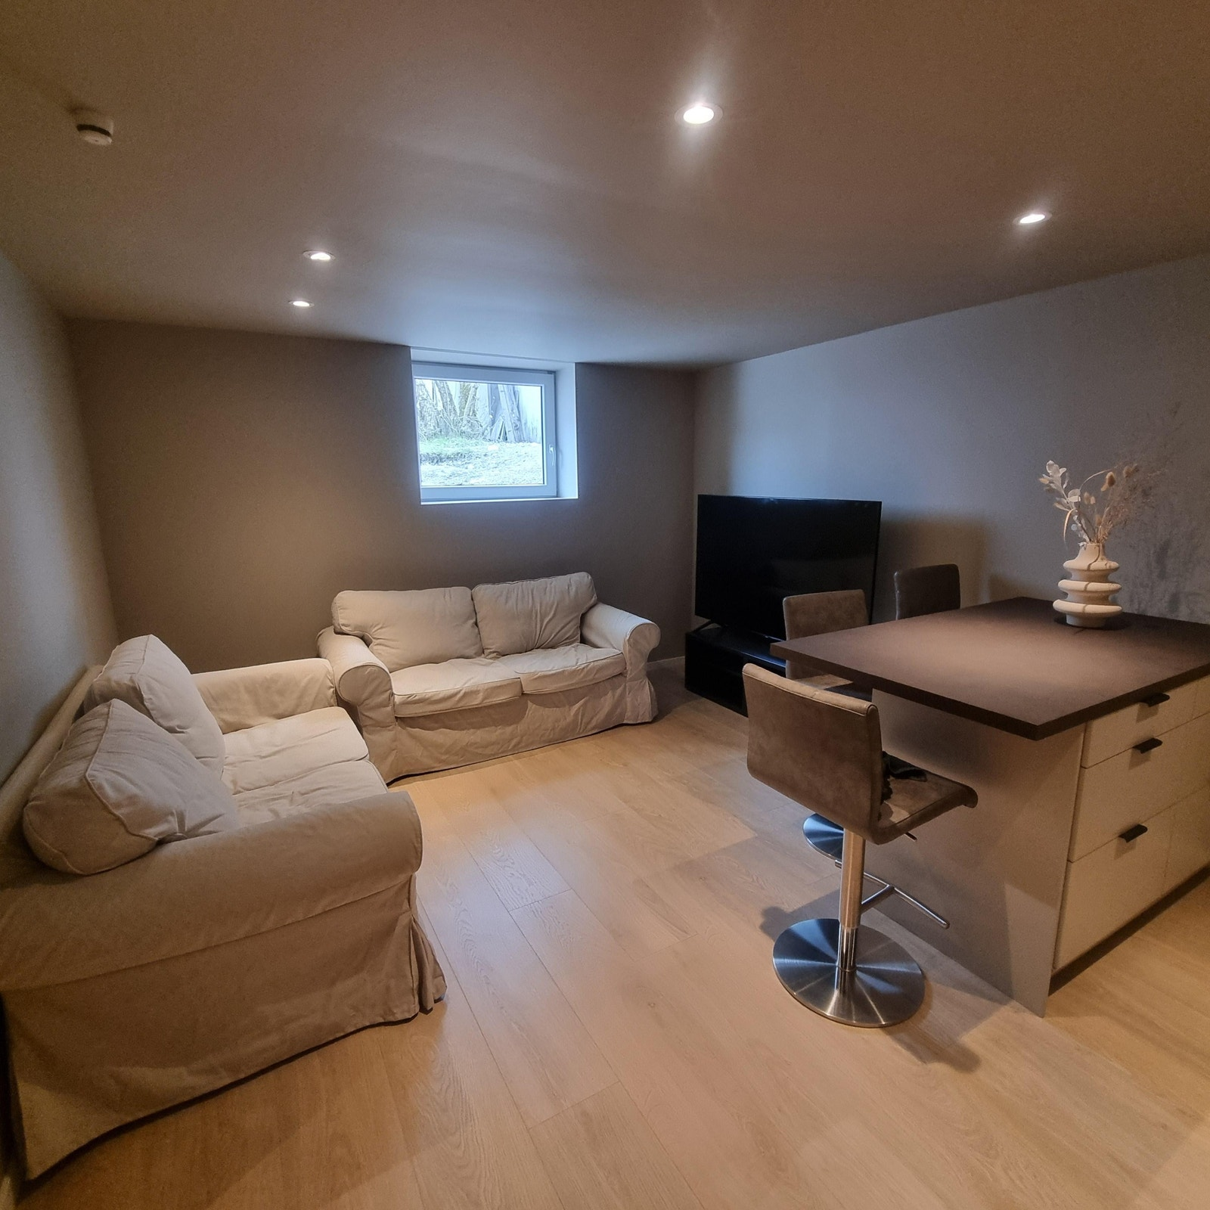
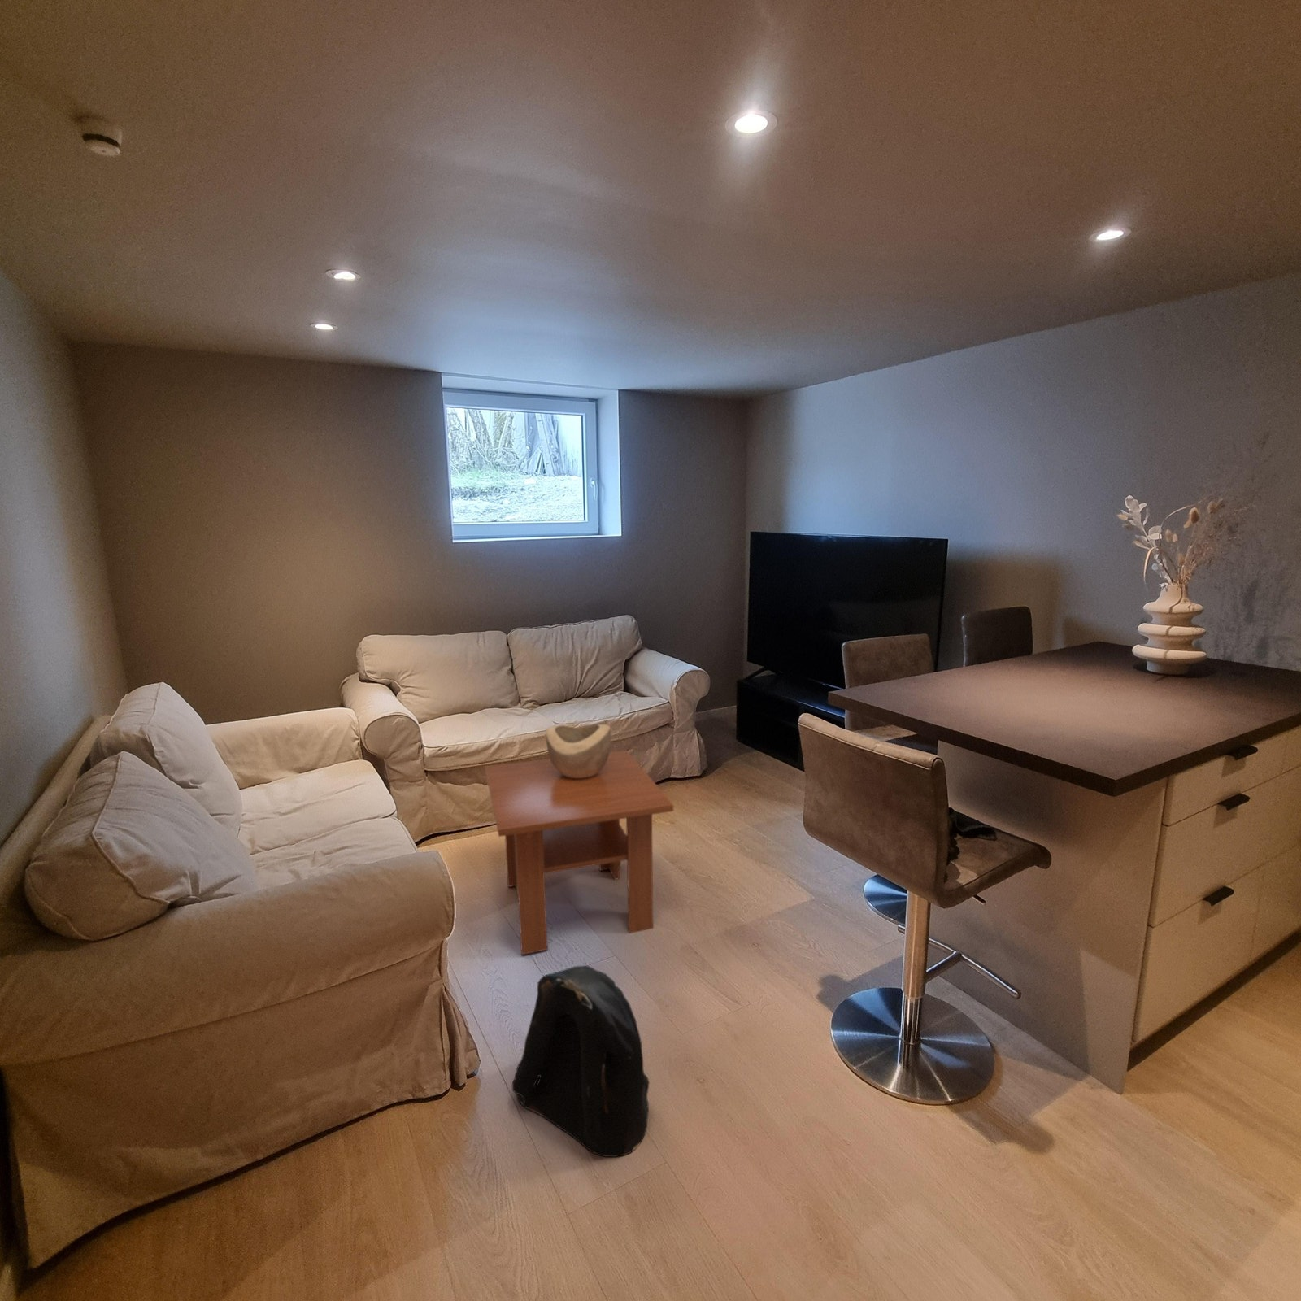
+ coffee table [485,749,674,955]
+ decorative bowl [544,723,611,778]
+ backpack [511,965,649,1158]
